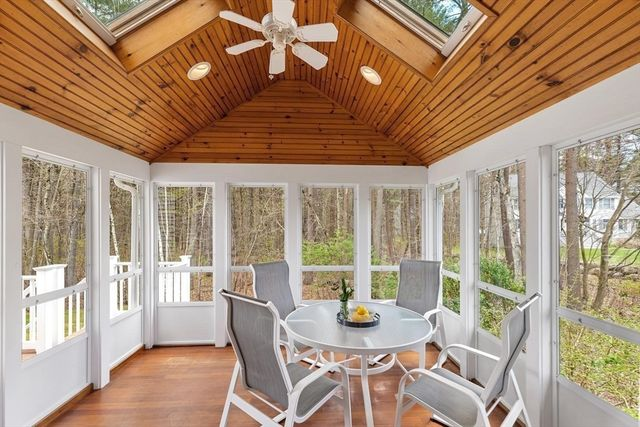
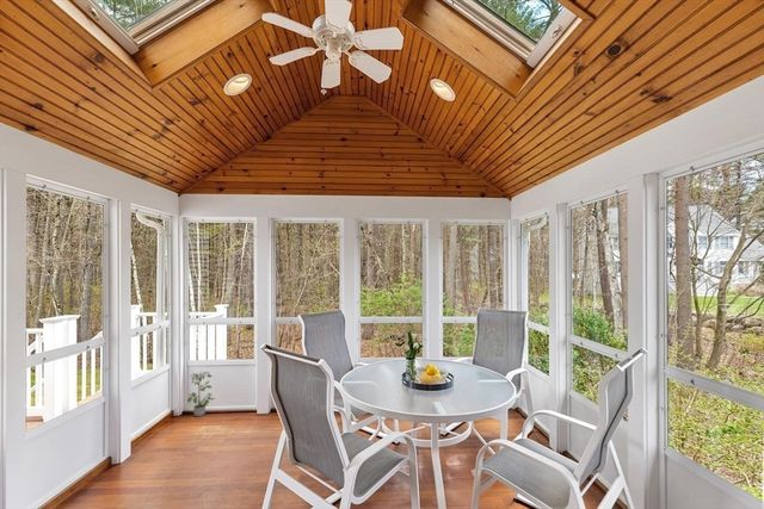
+ potted plant [186,371,216,417]
